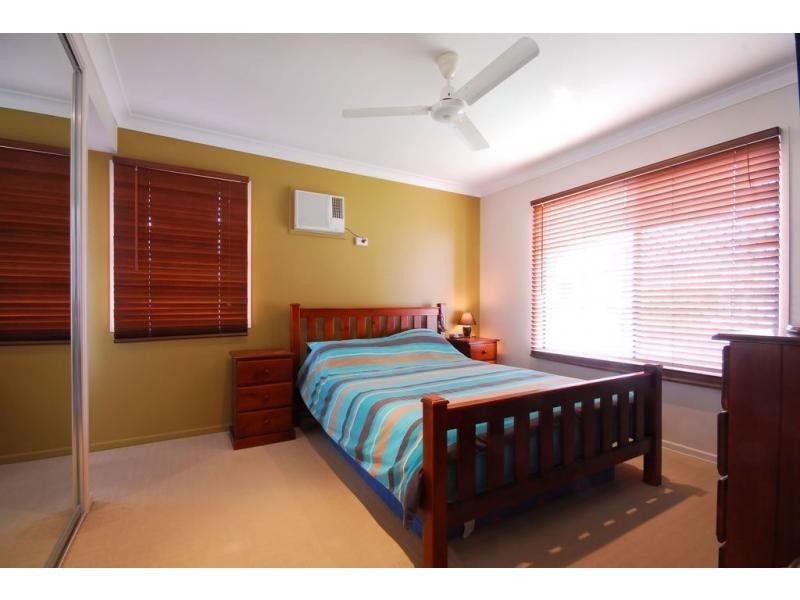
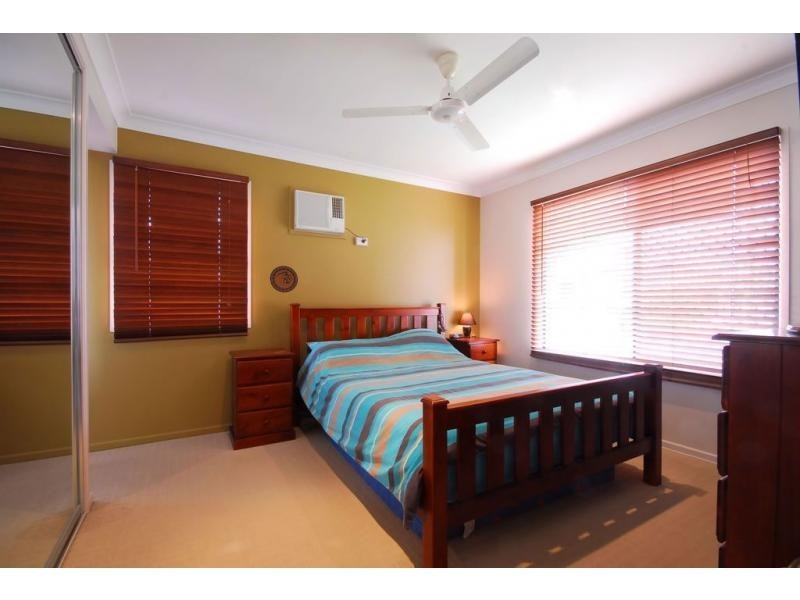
+ decorative plate [269,265,299,294]
